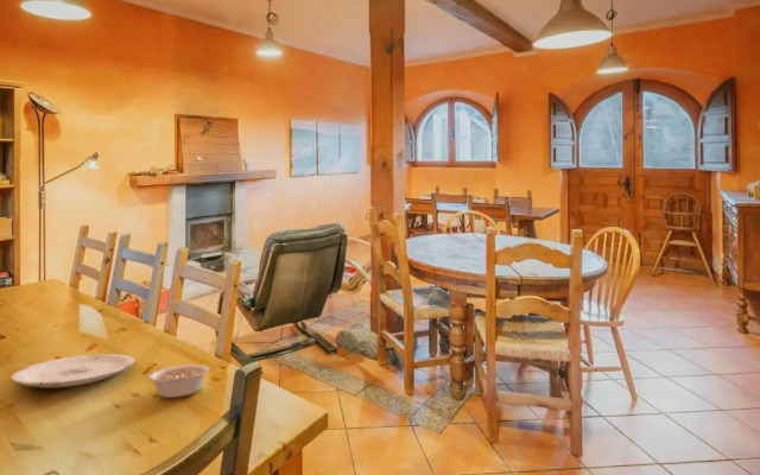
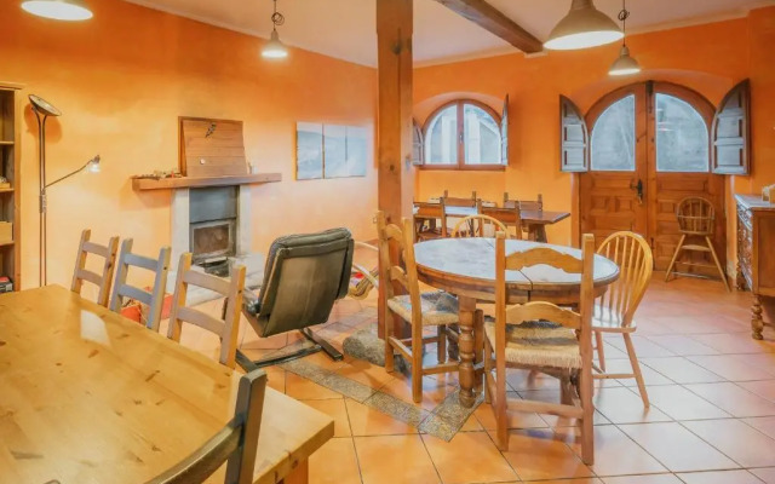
- legume [147,363,216,399]
- plate [10,353,135,388]
